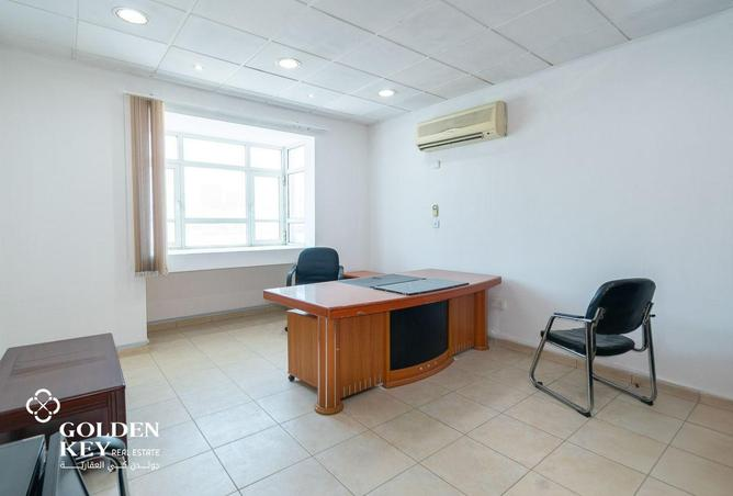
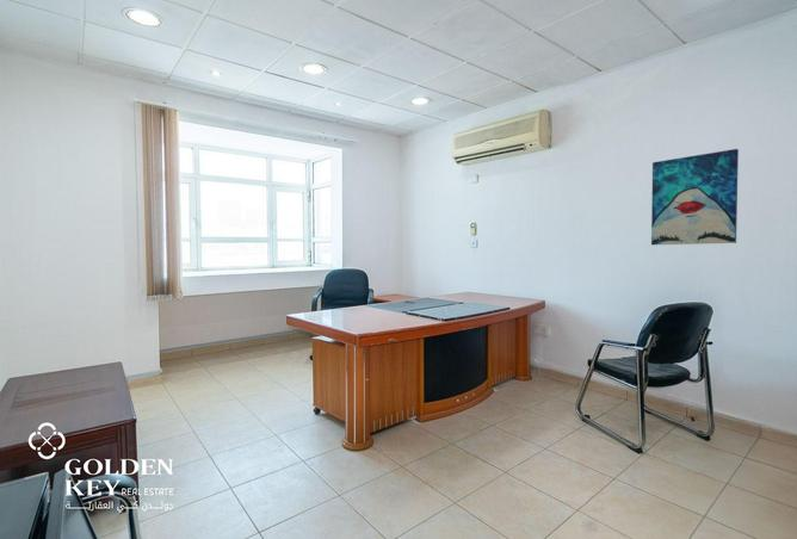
+ wall art [650,148,740,246]
